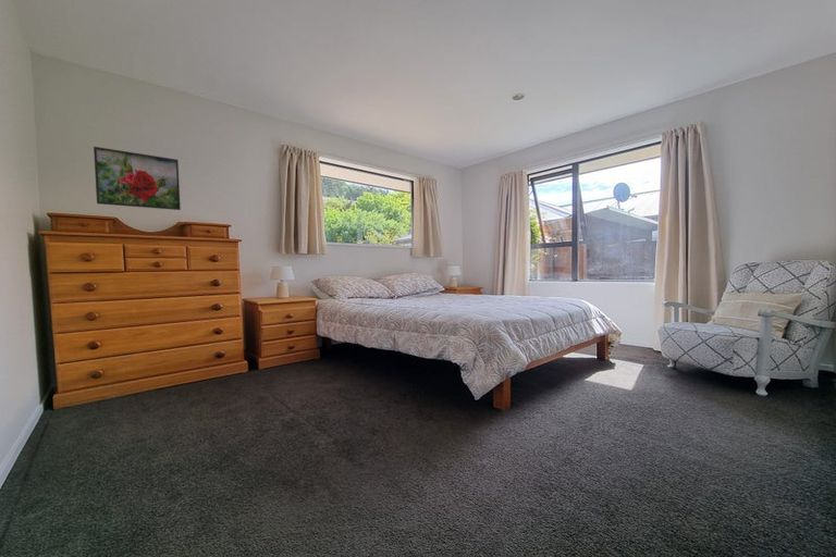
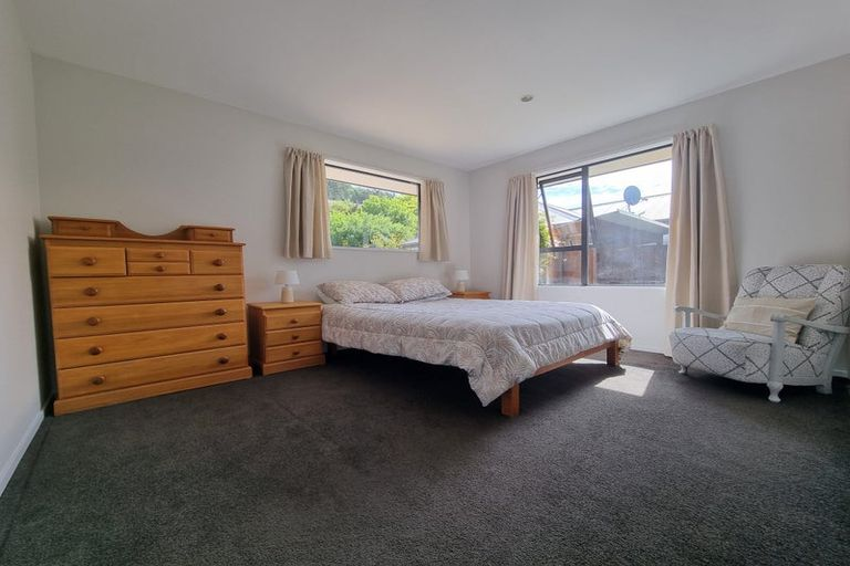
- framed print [93,146,182,211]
